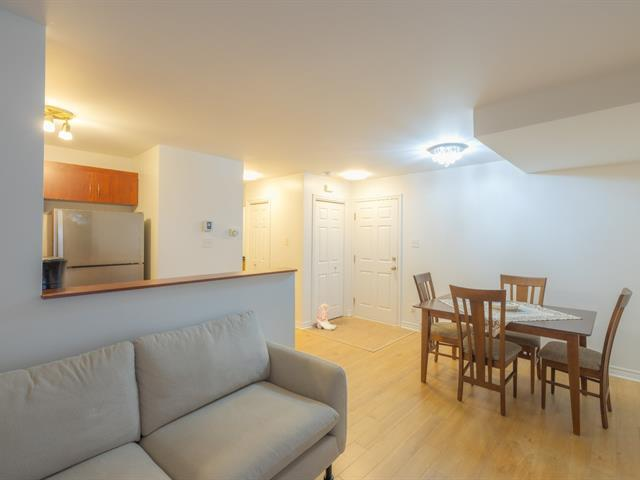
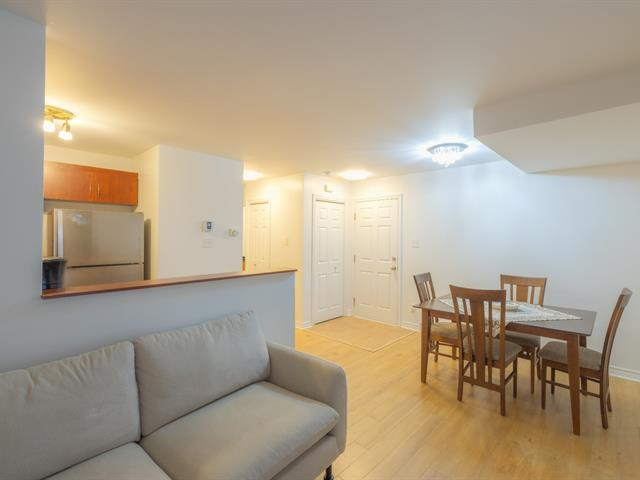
- boots [316,303,338,331]
